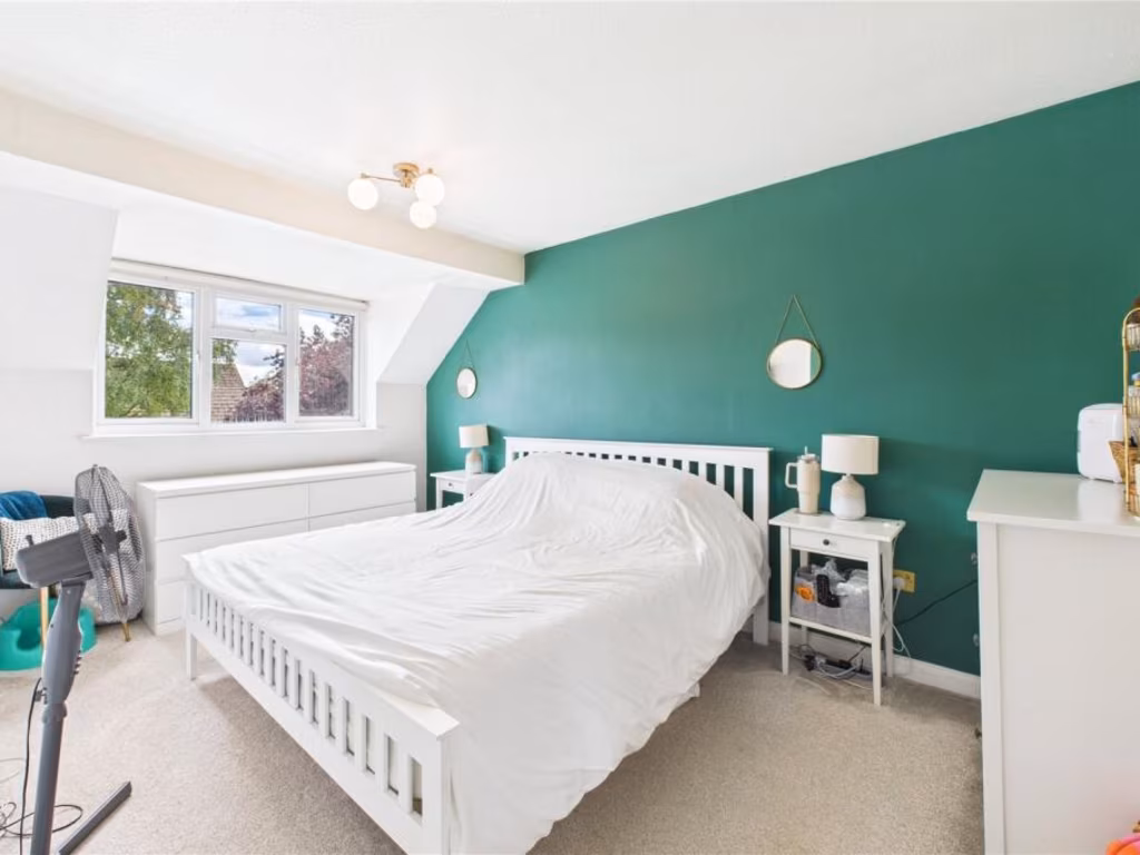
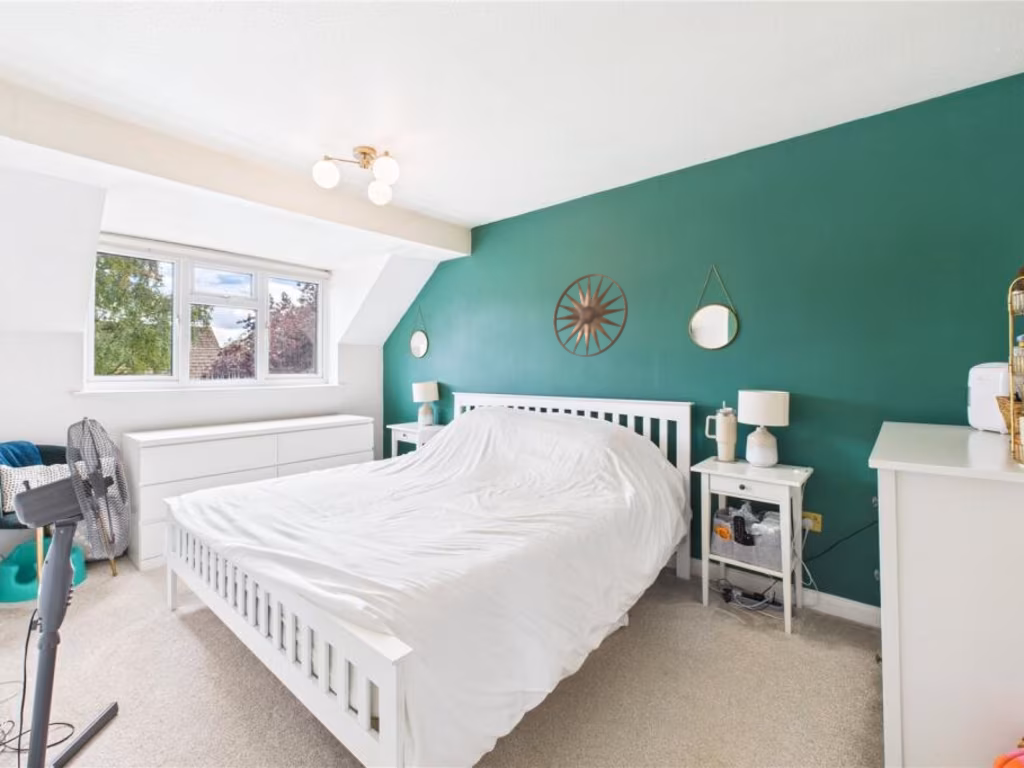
+ wall art [552,273,629,358]
